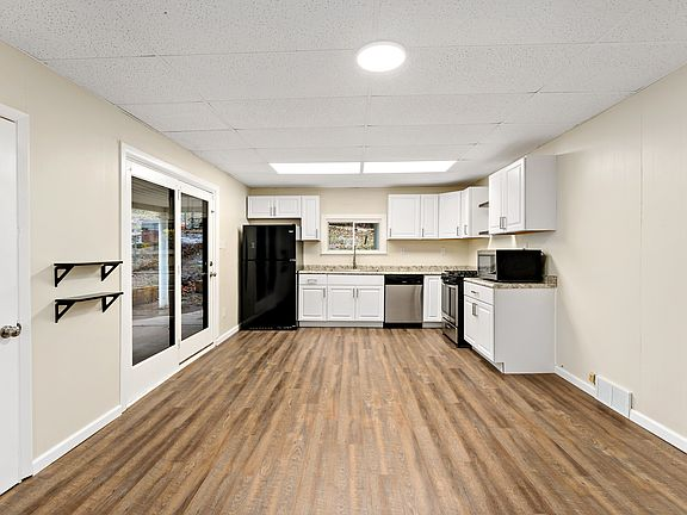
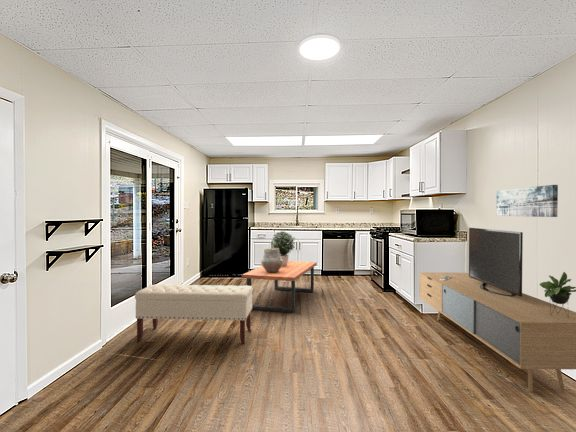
+ media console [419,227,576,394]
+ ceramic pot [260,247,283,273]
+ wall art [495,184,559,218]
+ bench [134,283,253,345]
+ coffee table [241,260,318,314]
+ potted plant [270,230,297,267]
